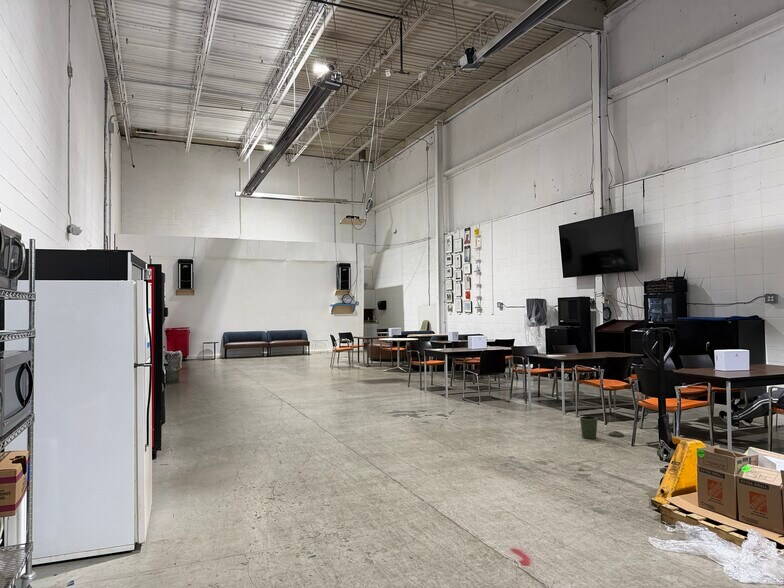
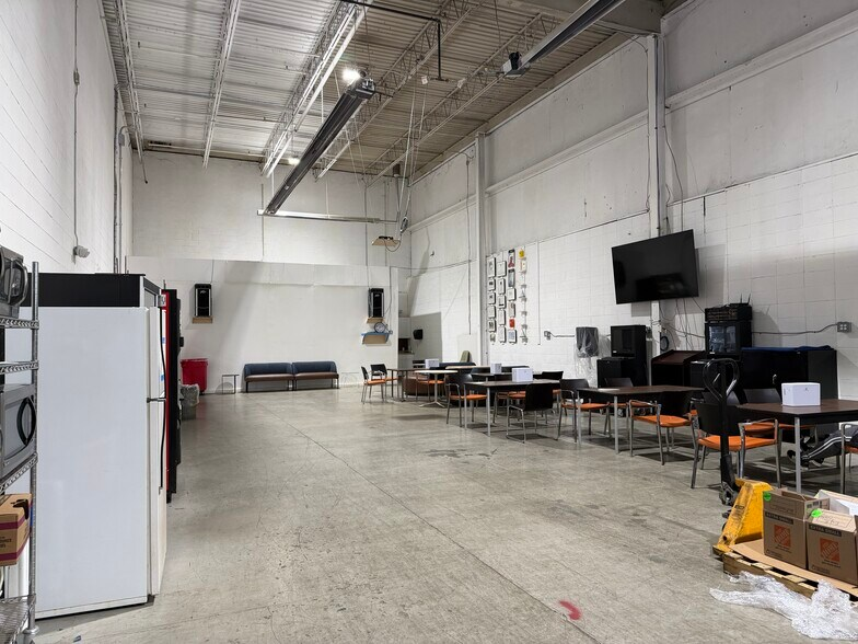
- trash can [579,415,625,440]
